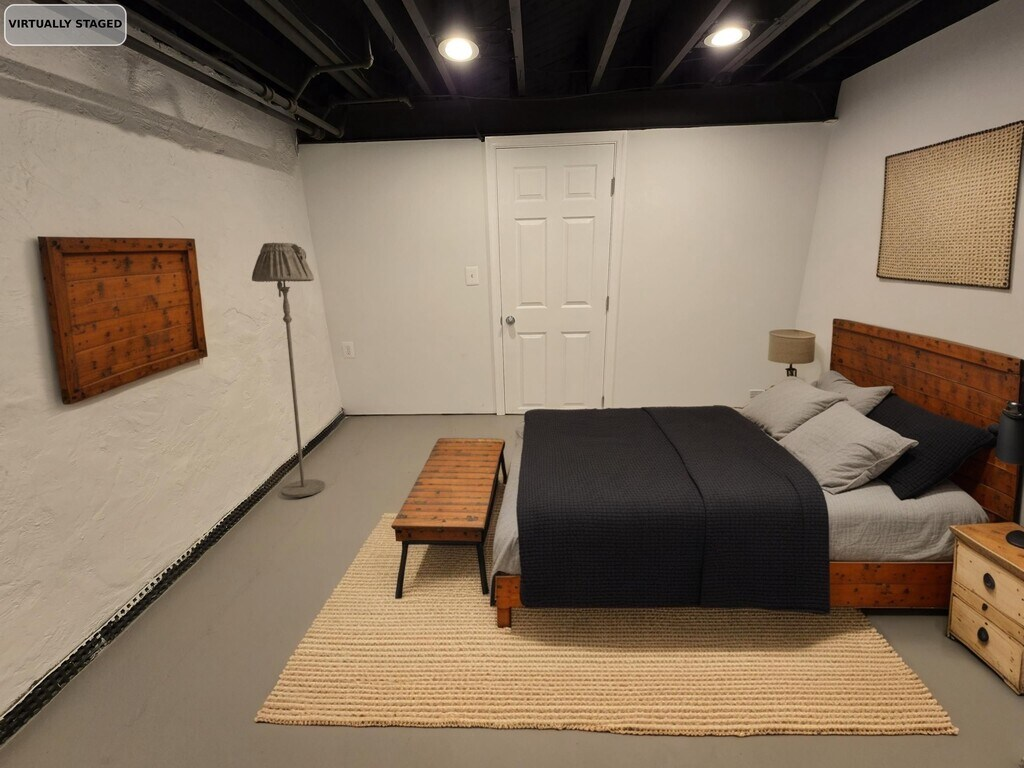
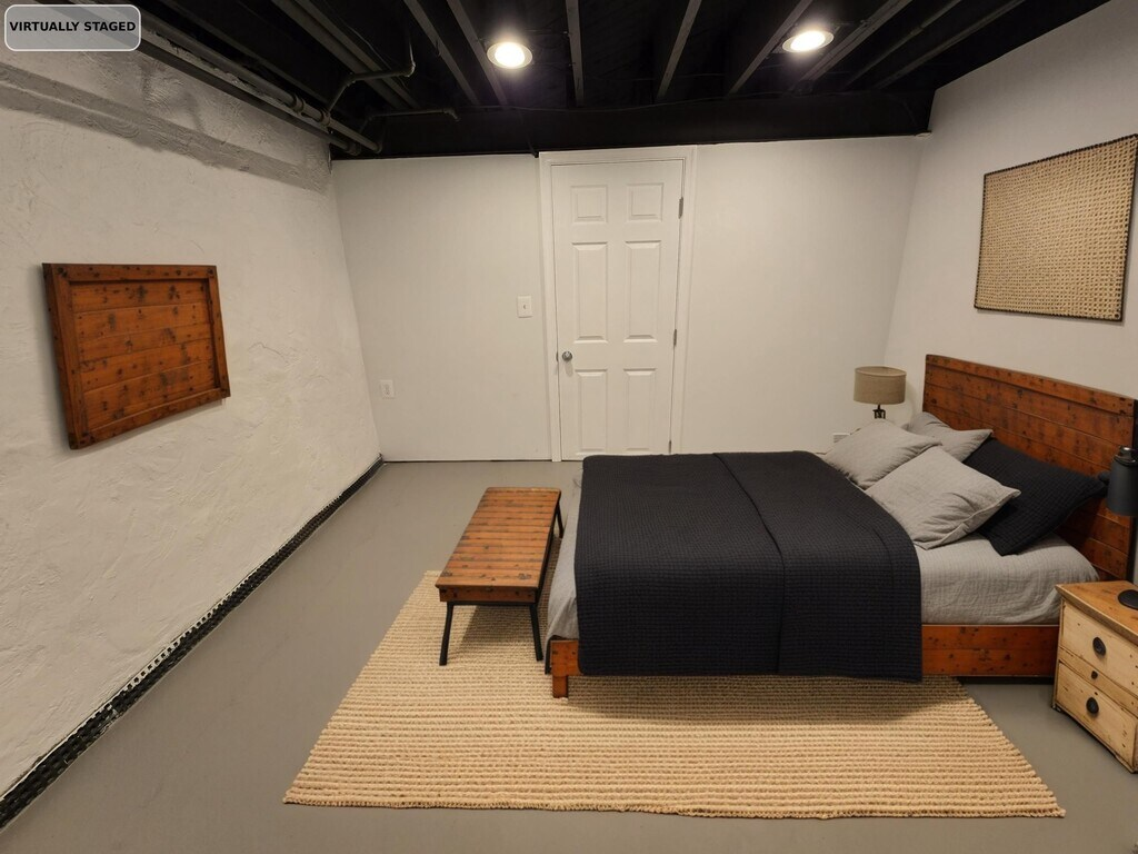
- floor lamp [251,242,326,498]
